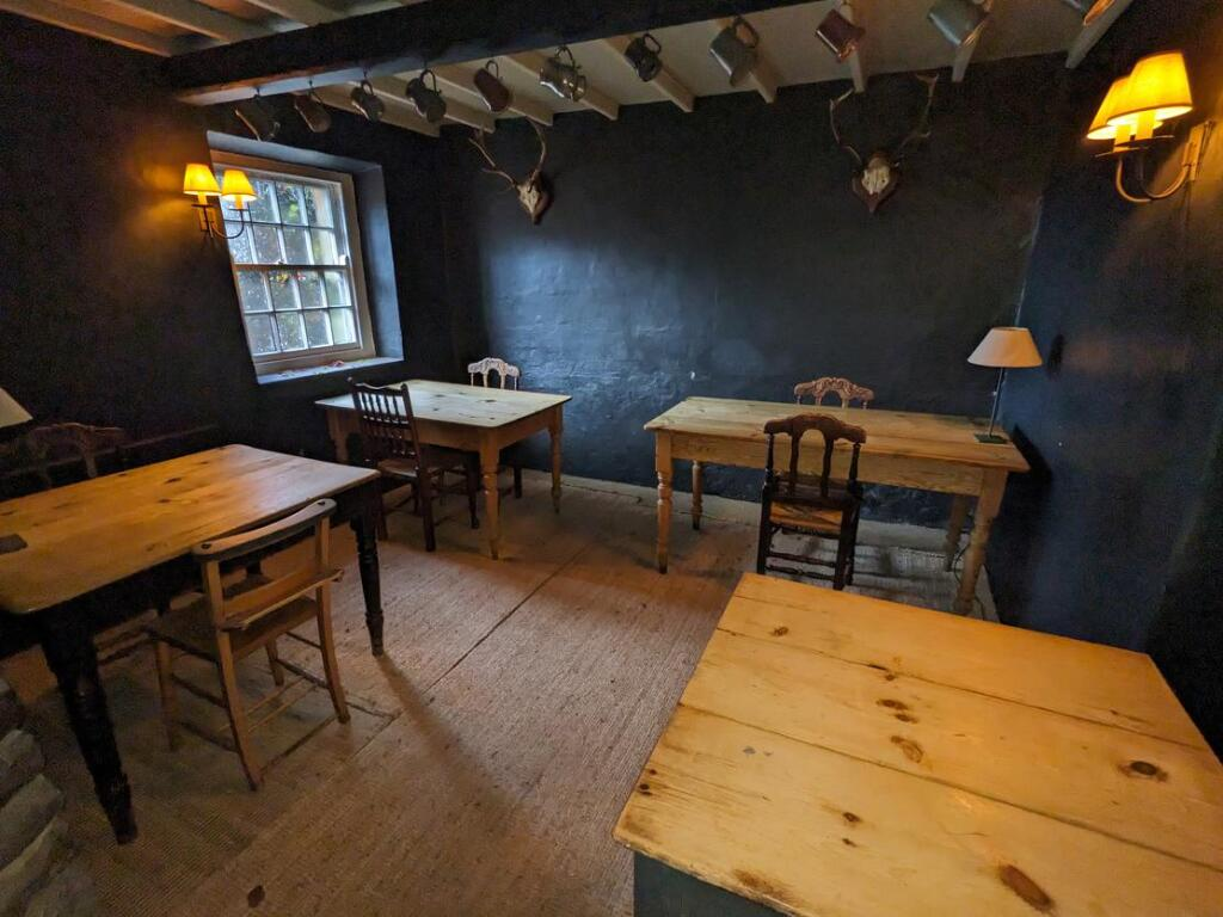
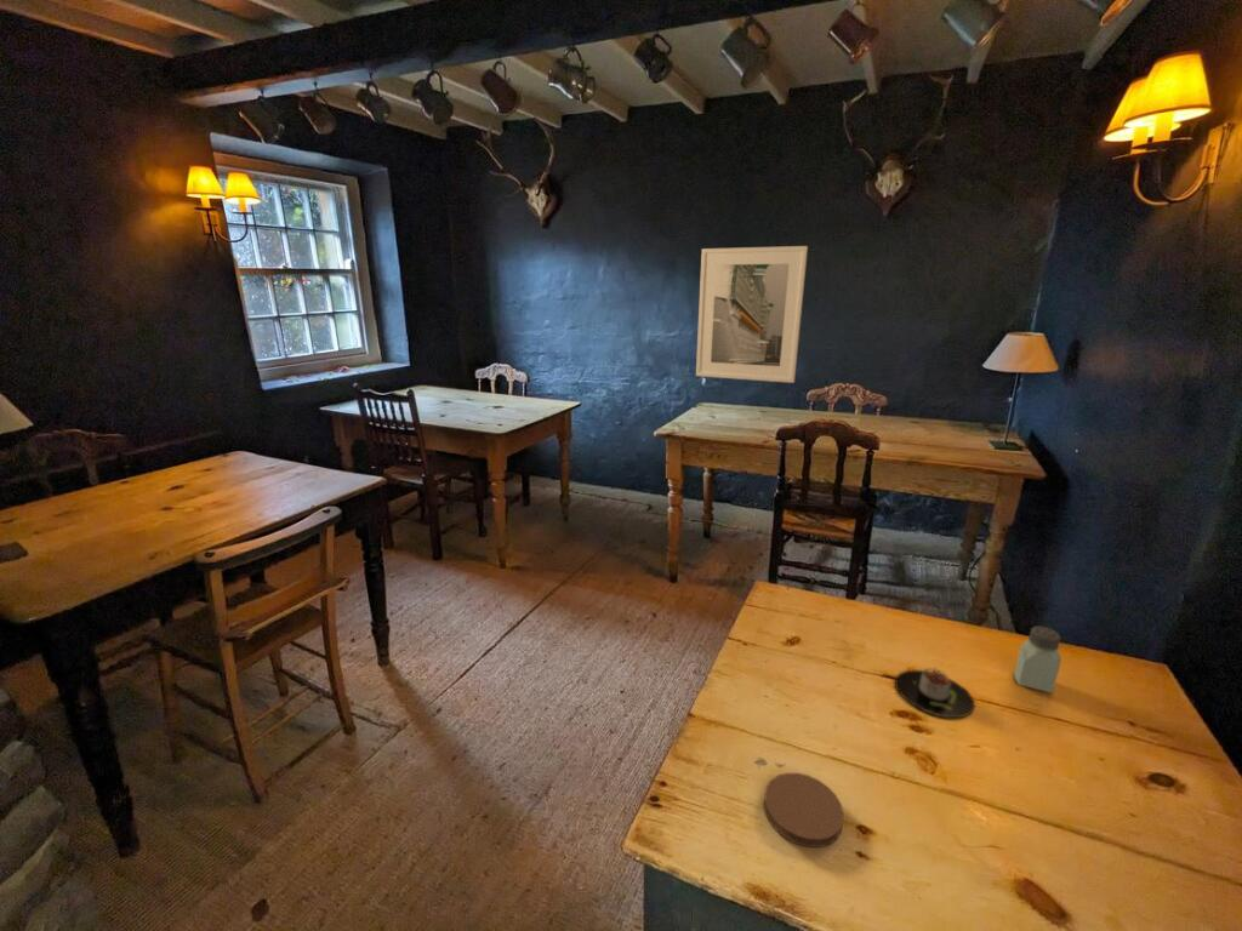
+ saltshaker [1013,626,1062,695]
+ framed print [695,245,809,384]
+ coaster [763,772,845,849]
+ candle [894,667,975,719]
